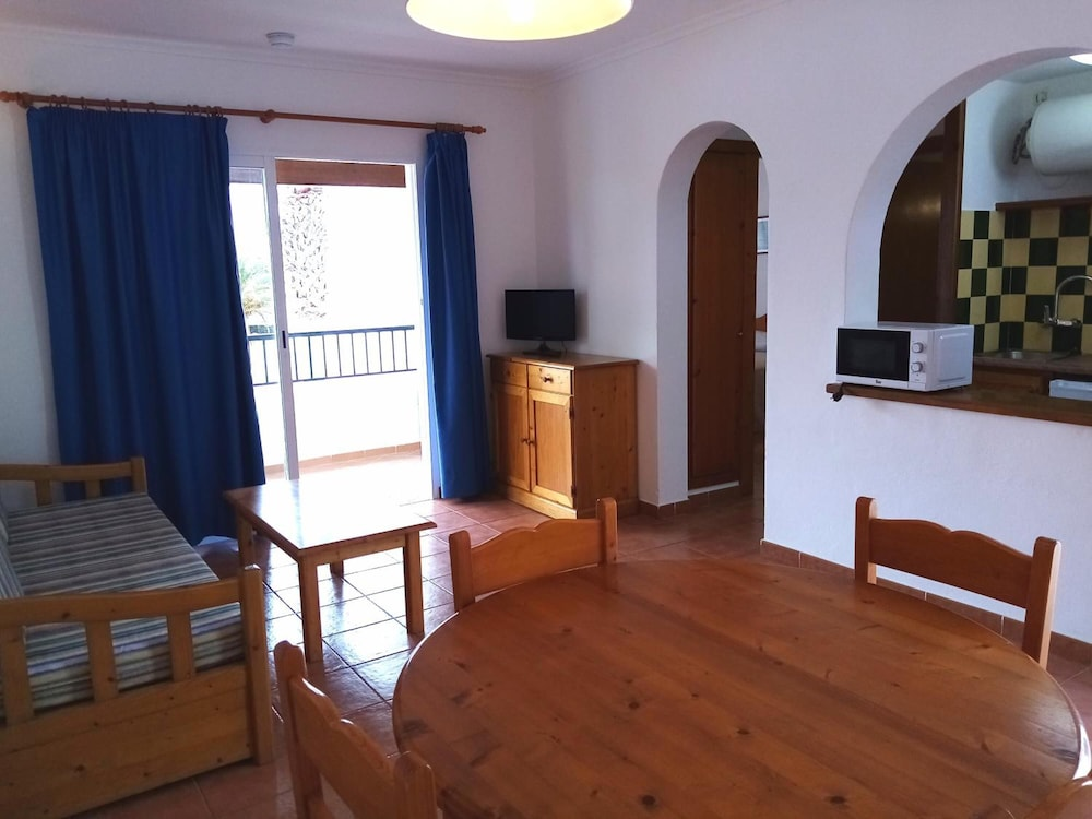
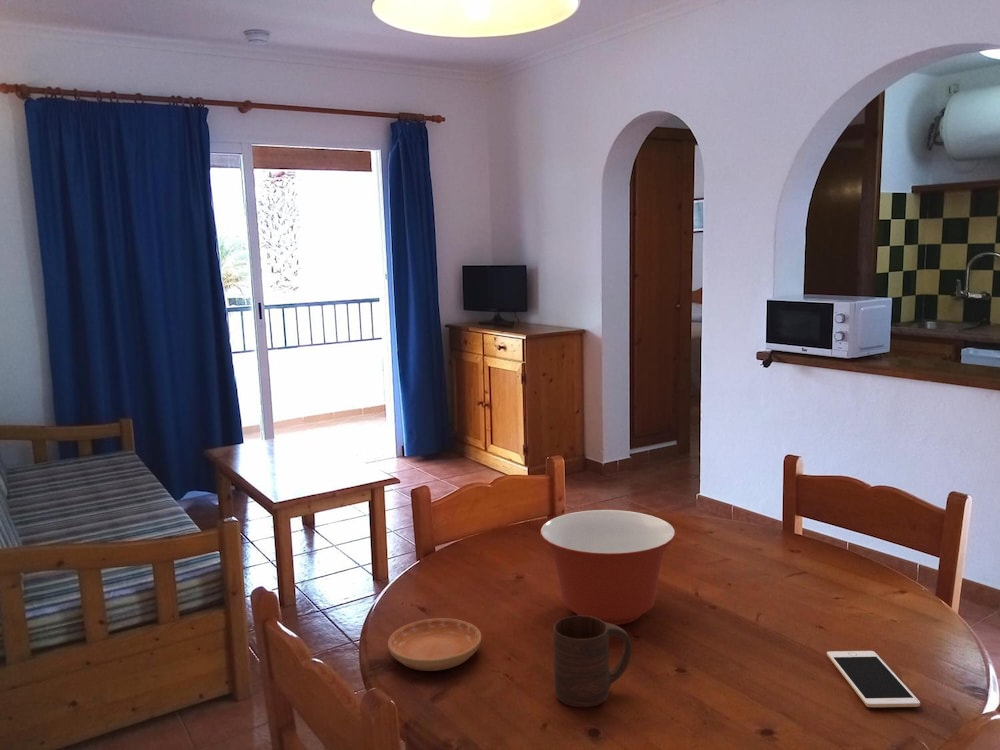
+ saucer [387,617,482,672]
+ mixing bowl [539,509,676,626]
+ cell phone [826,650,921,708]
+ cup [552,615,633,708]
